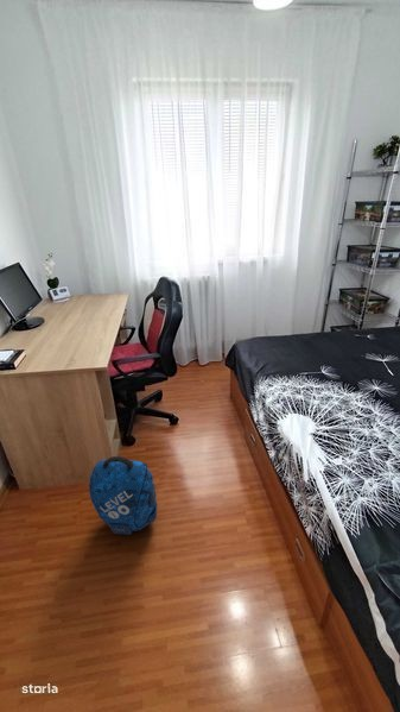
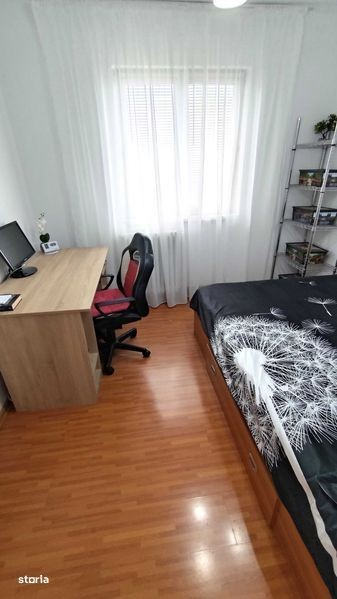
- backpack [88,455,158,536]
